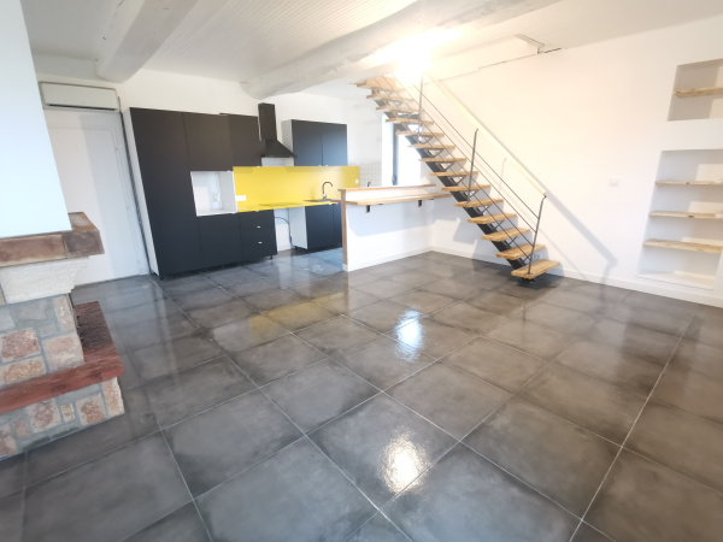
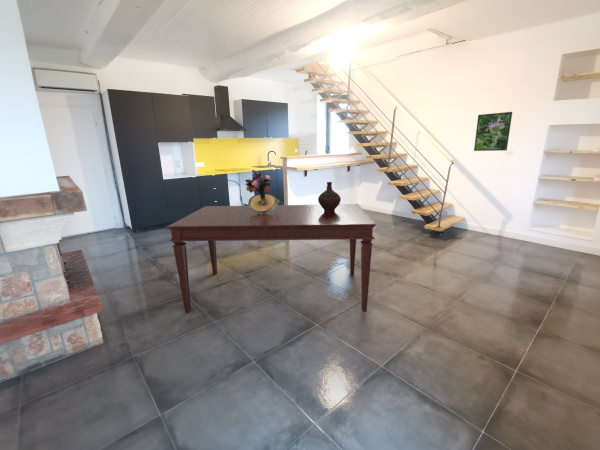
+ bouquet [244,169,281,214]
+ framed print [473,111,513,152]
+ dining table [166,203,377,313]
+ ceramic jug [317,181,342,212]
